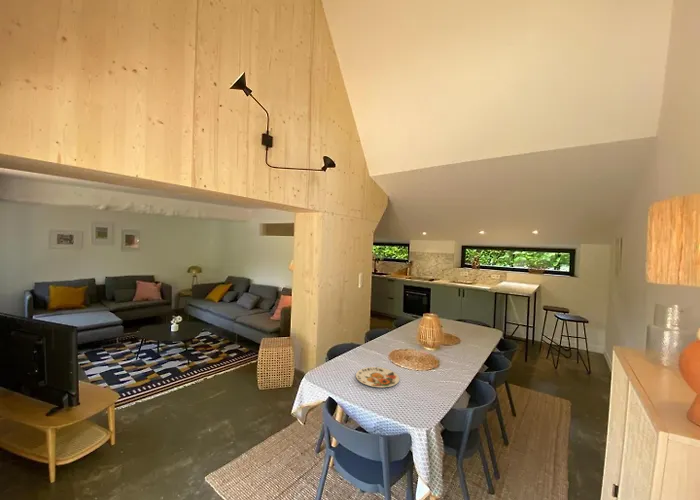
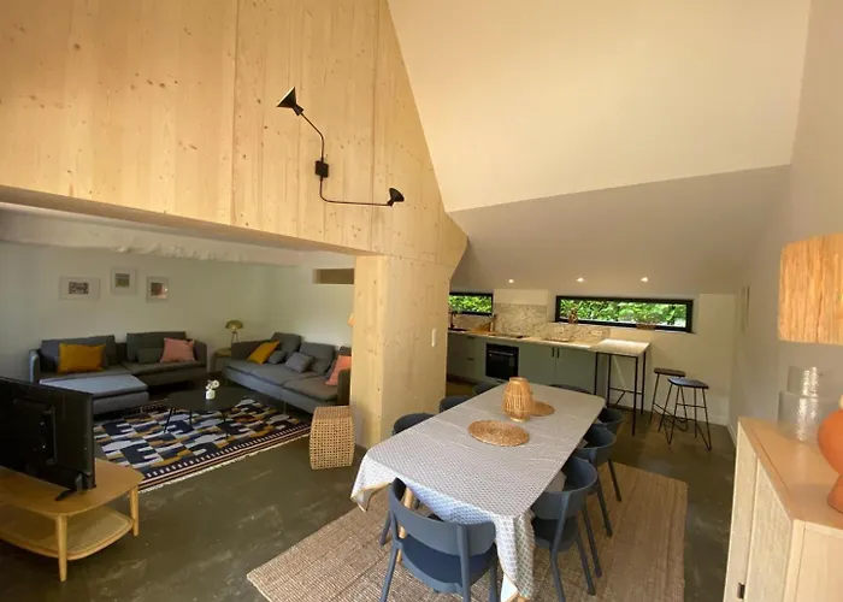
- plate [355,366,400,388]
